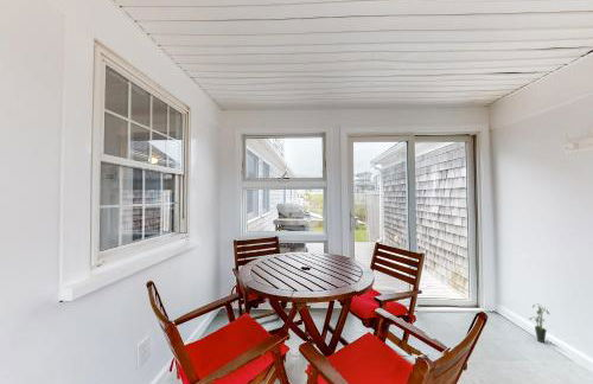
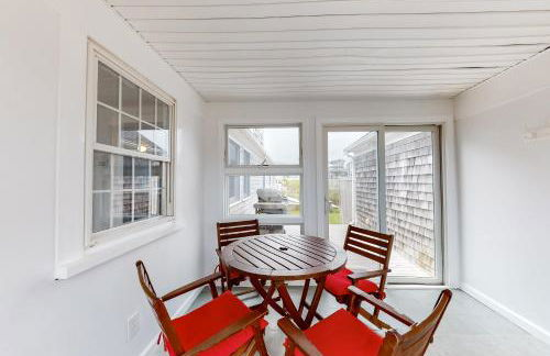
- potted plant [528,303,550,344]
